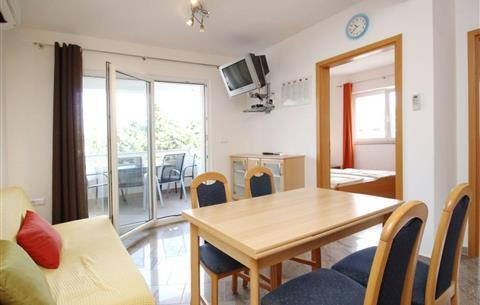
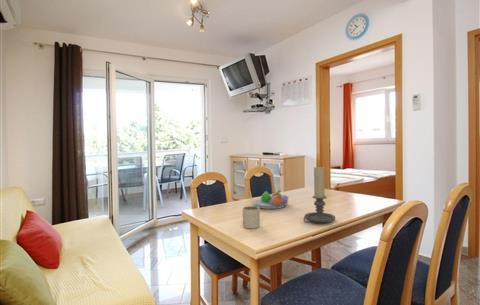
+ candle holder [303,166,336,224]
+ fruit bowl [251,189,289,210]
+ mug [242,205,261,229]
